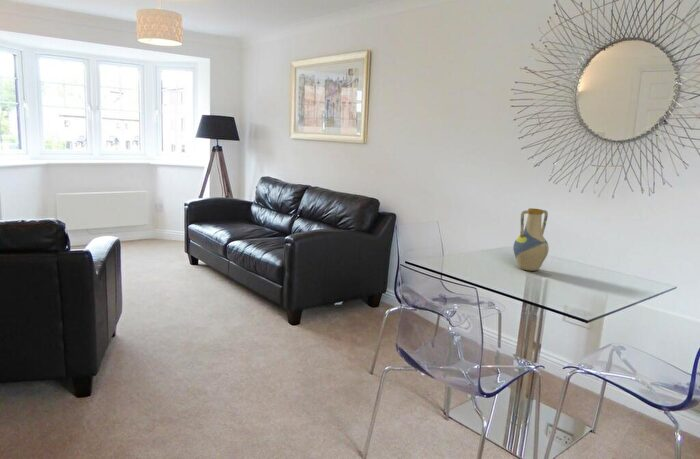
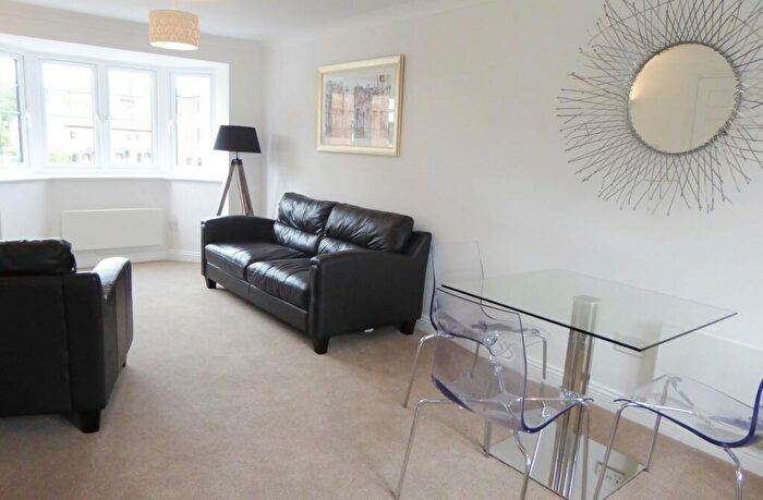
- vase [512,207,550,272]
